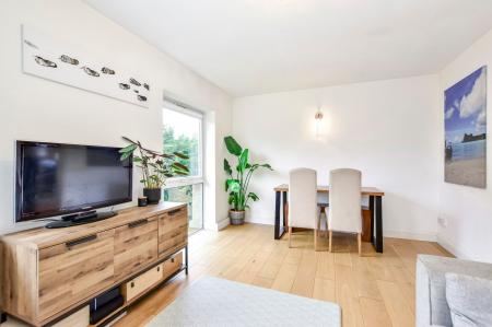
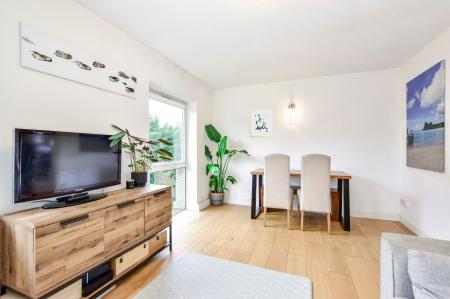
+ wall art [249,108,274,138]
